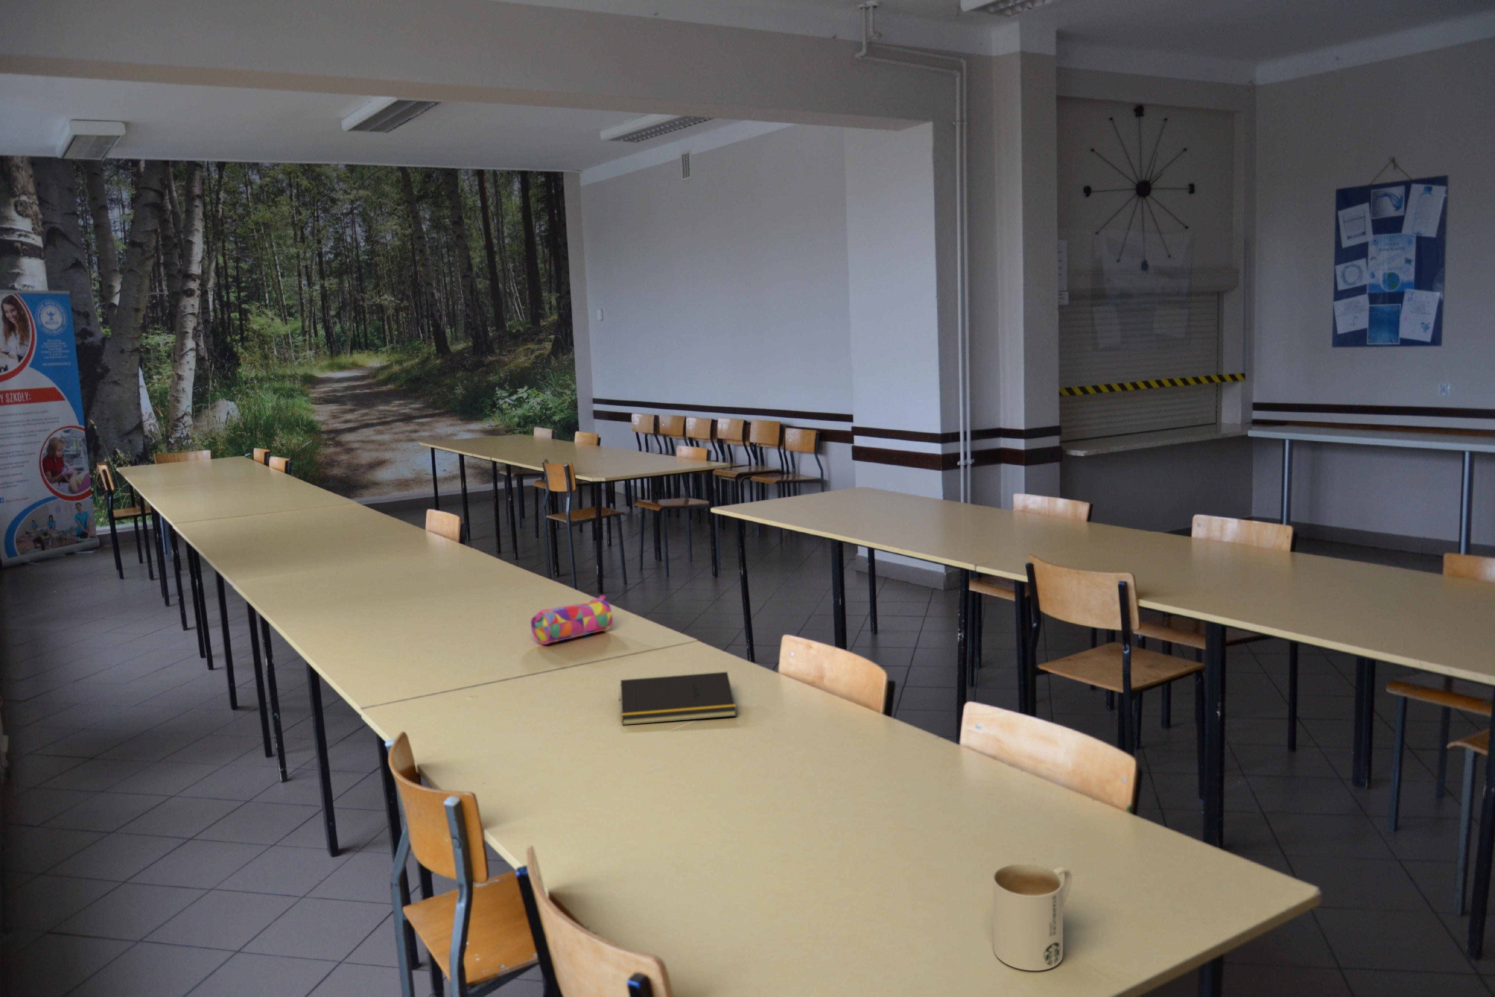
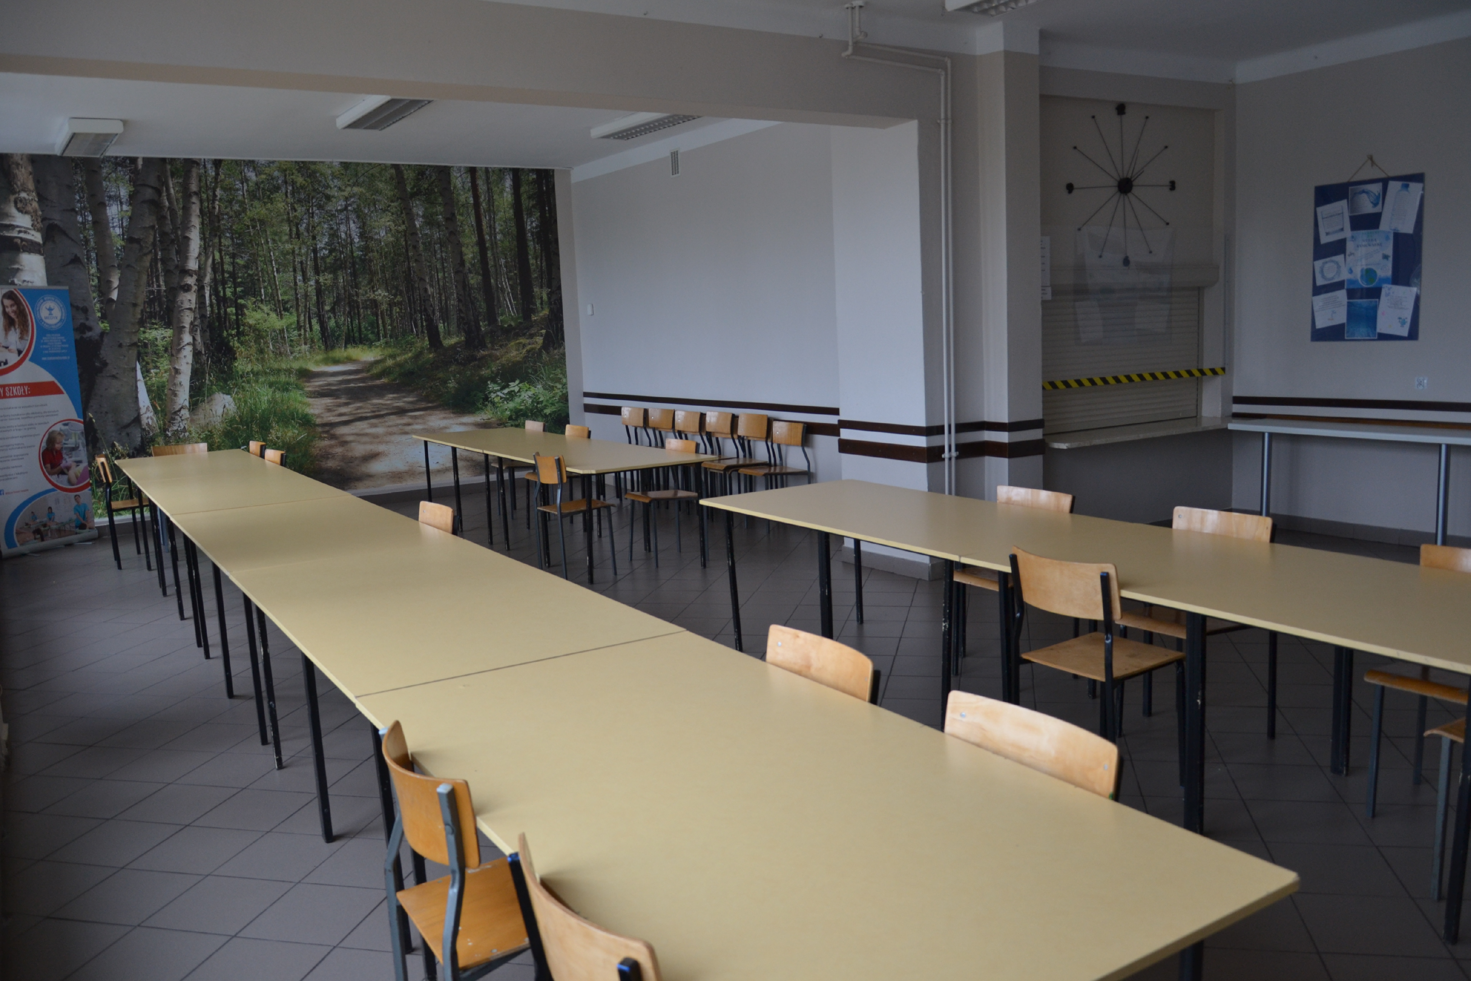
- notepad [618,671,736,725]
- pencil case [531,595,613,645]
- mug [992,863,1072,971]
